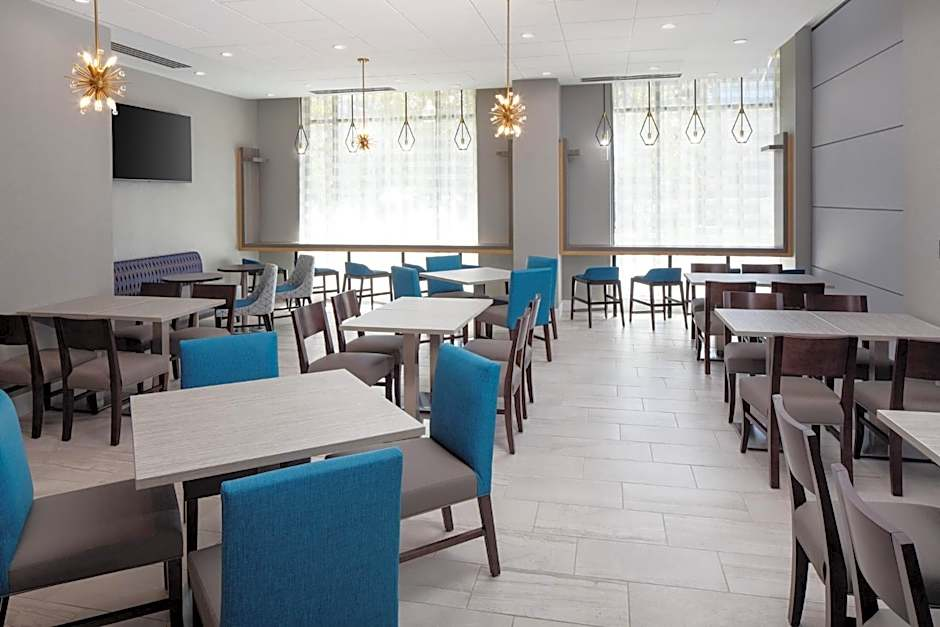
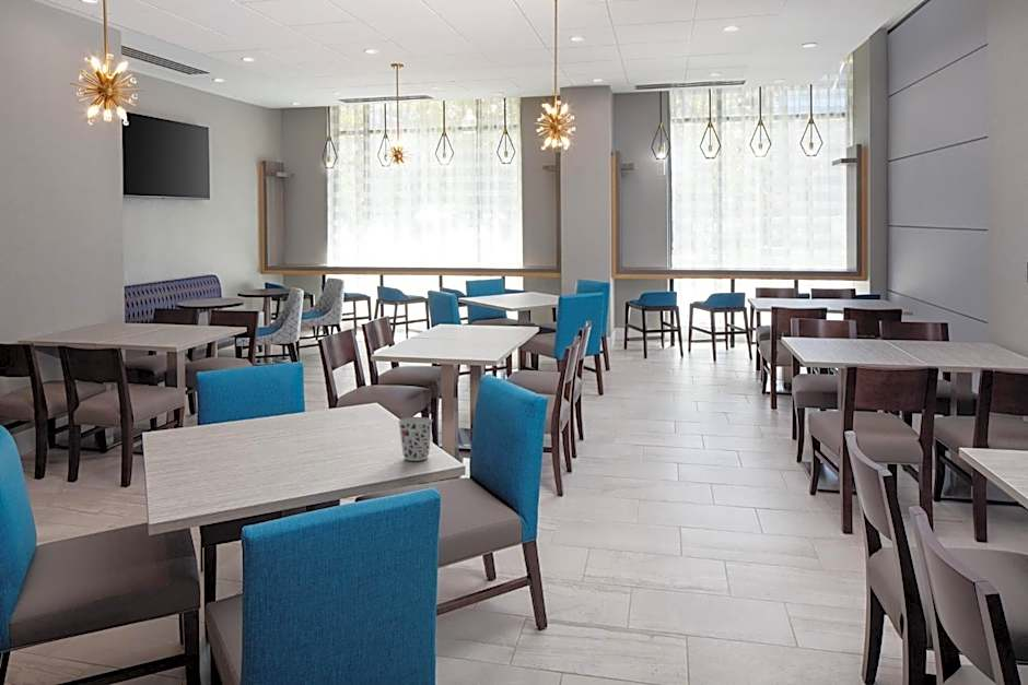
+ cup [397,416,434,462]
